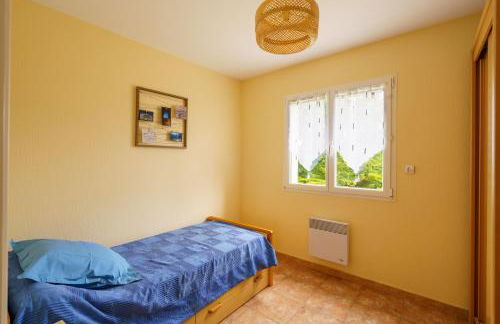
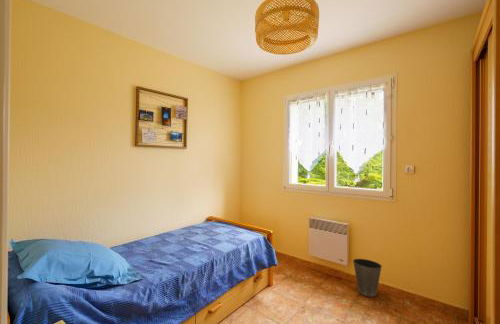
+ waste basket [352,258,383,298]
